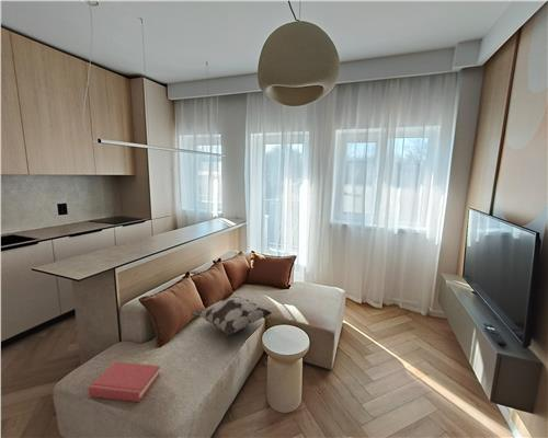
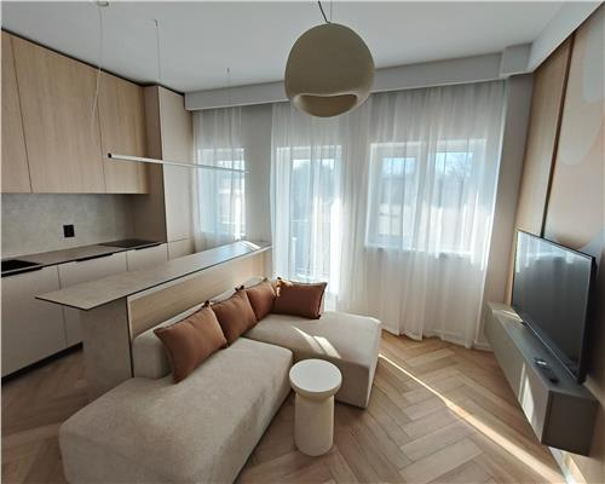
- decorative pillow [191,296,273,336]
- hardback book [88,360,161,403]
